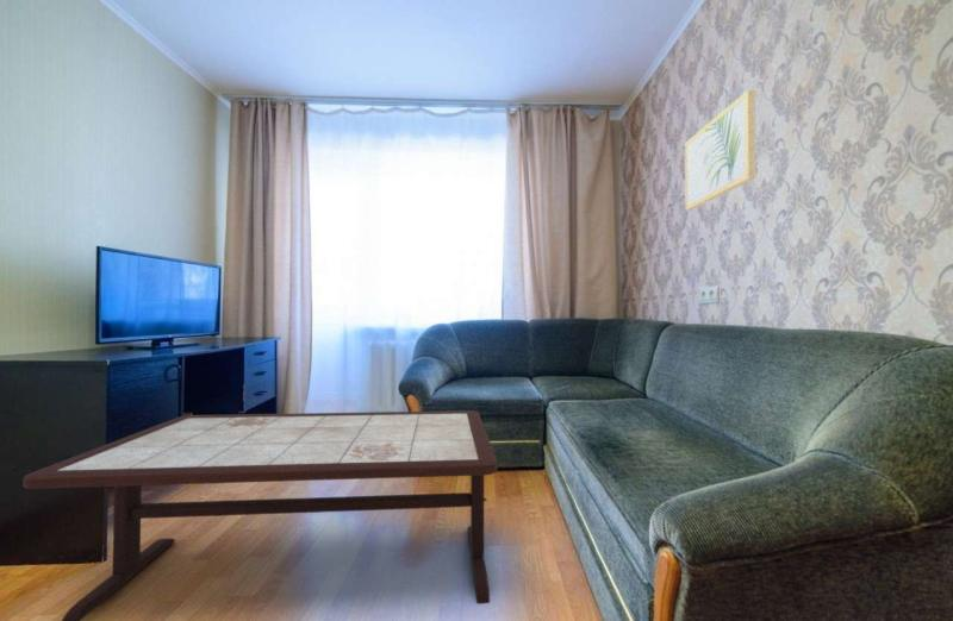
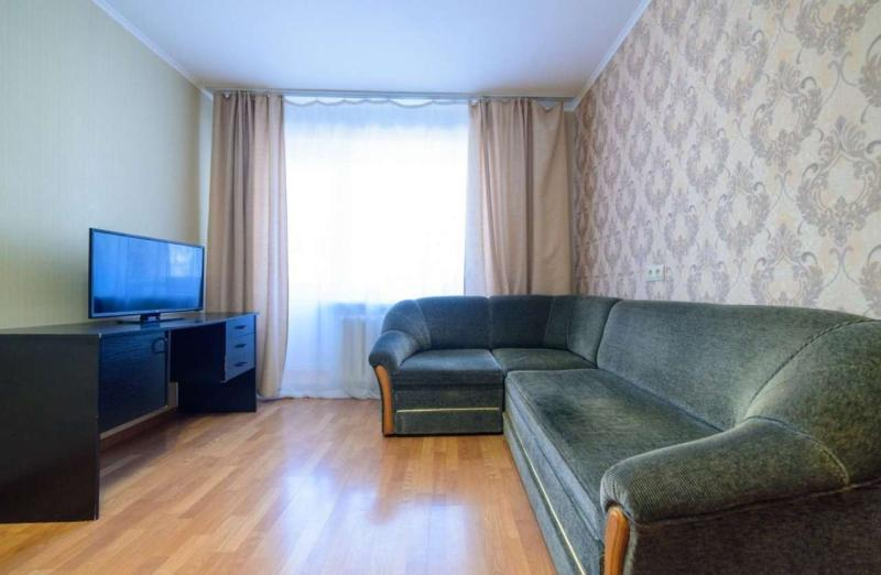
- coffee table [21,409,499,621]
- wall art [684,89,756,212]
